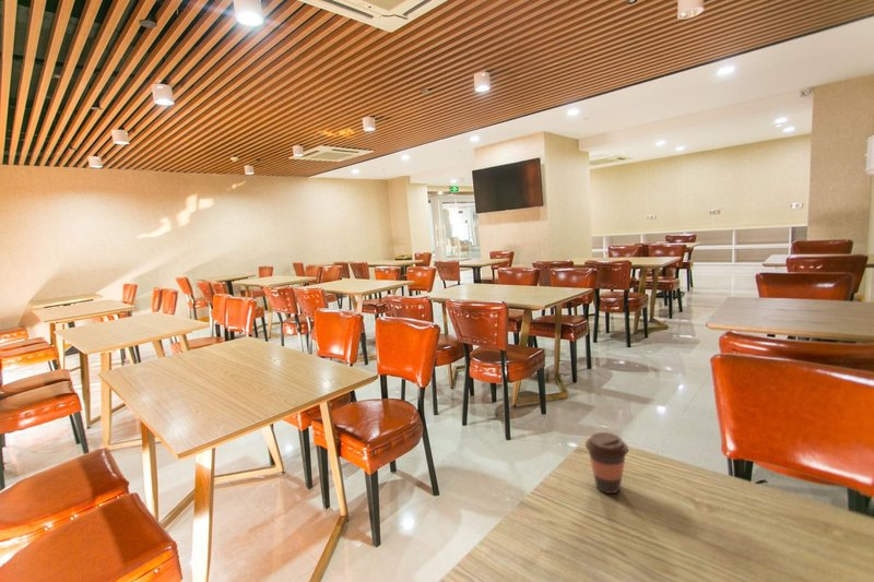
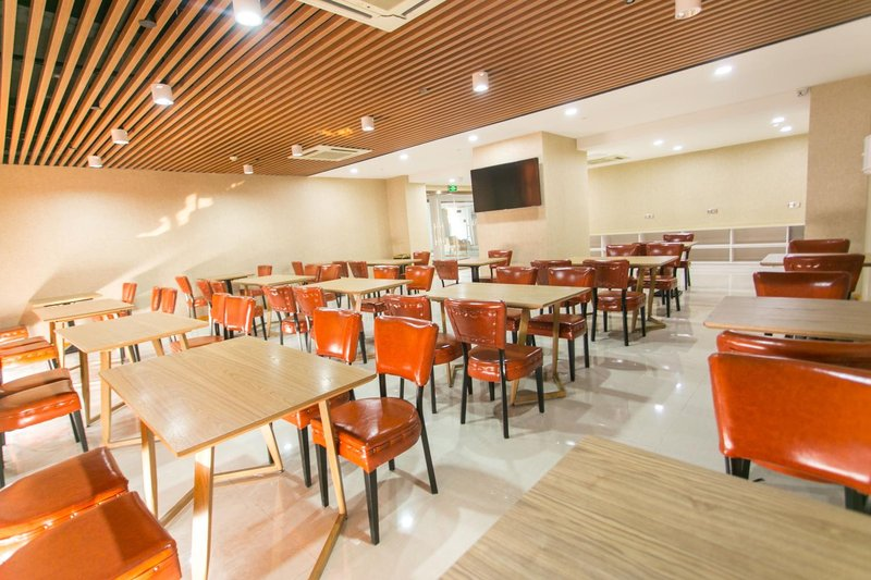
- coffee cup [584,431,629,495]
